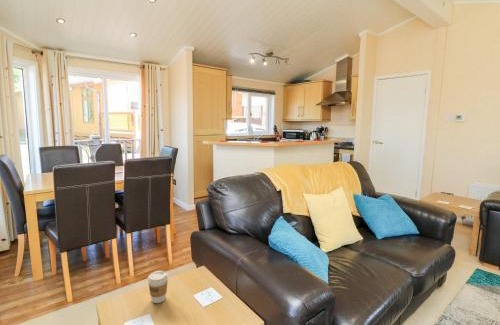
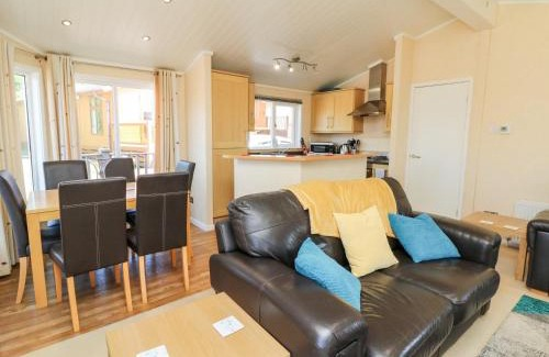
- coffee cup [147,270,169,304]
